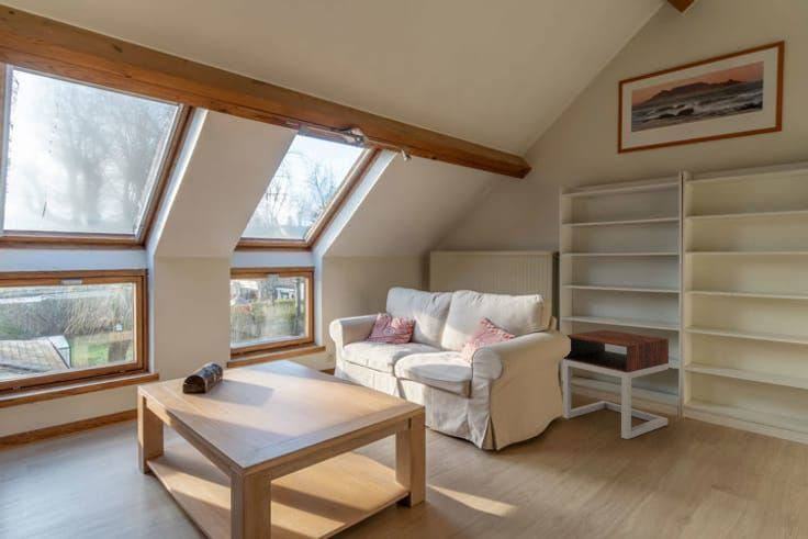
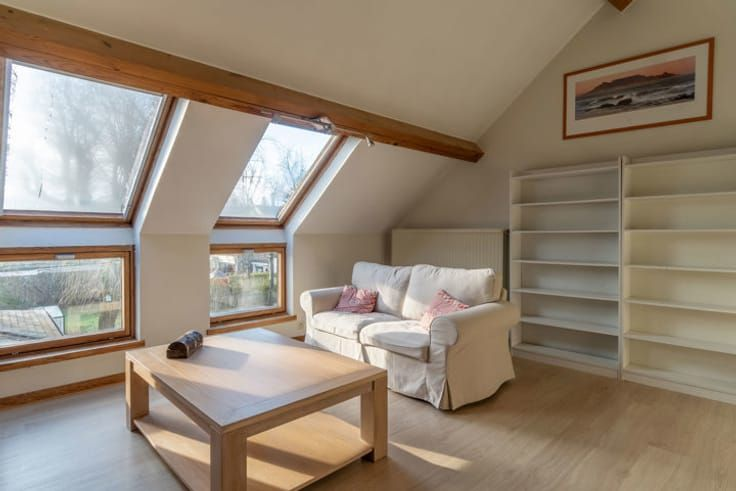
- nightstand [562,328,670,440]
